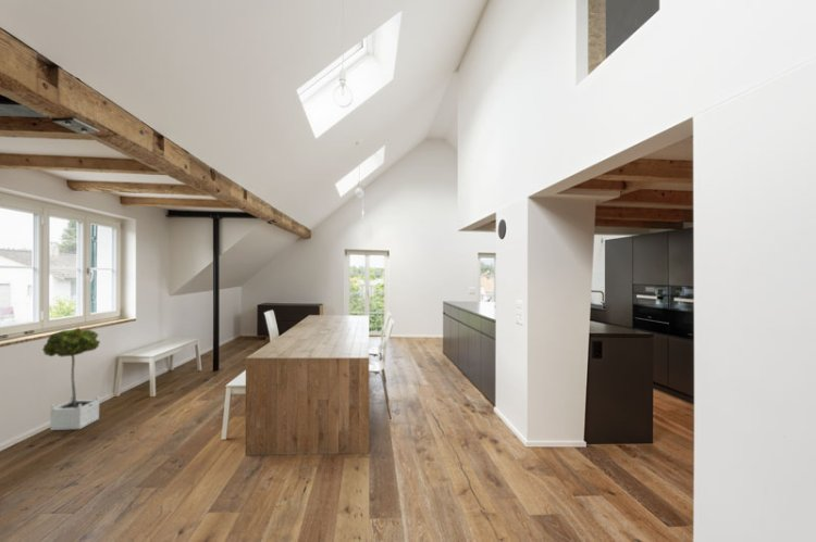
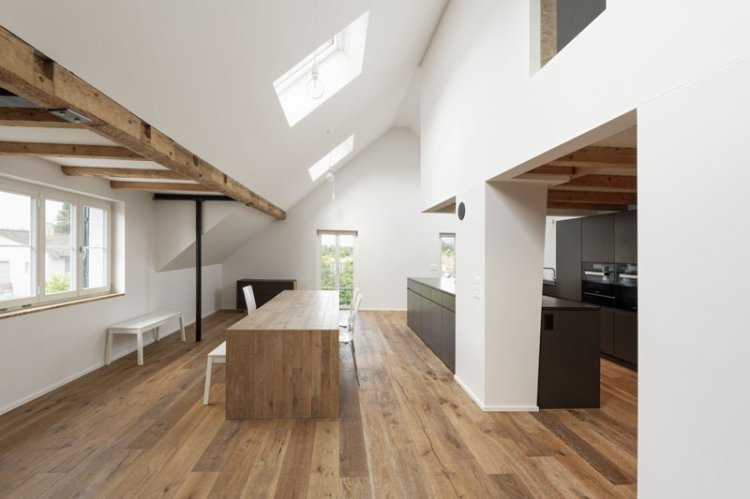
- potted tree [41,326,101,431]
